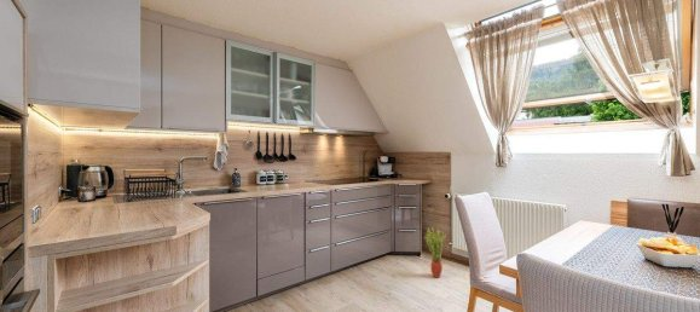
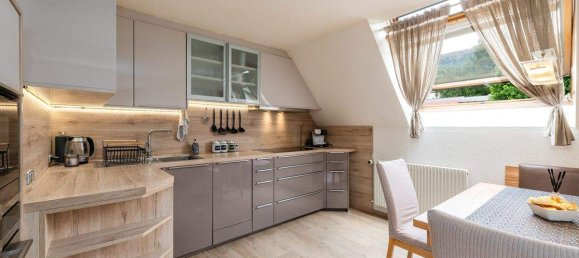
- potted plant [423,226,447,279]
